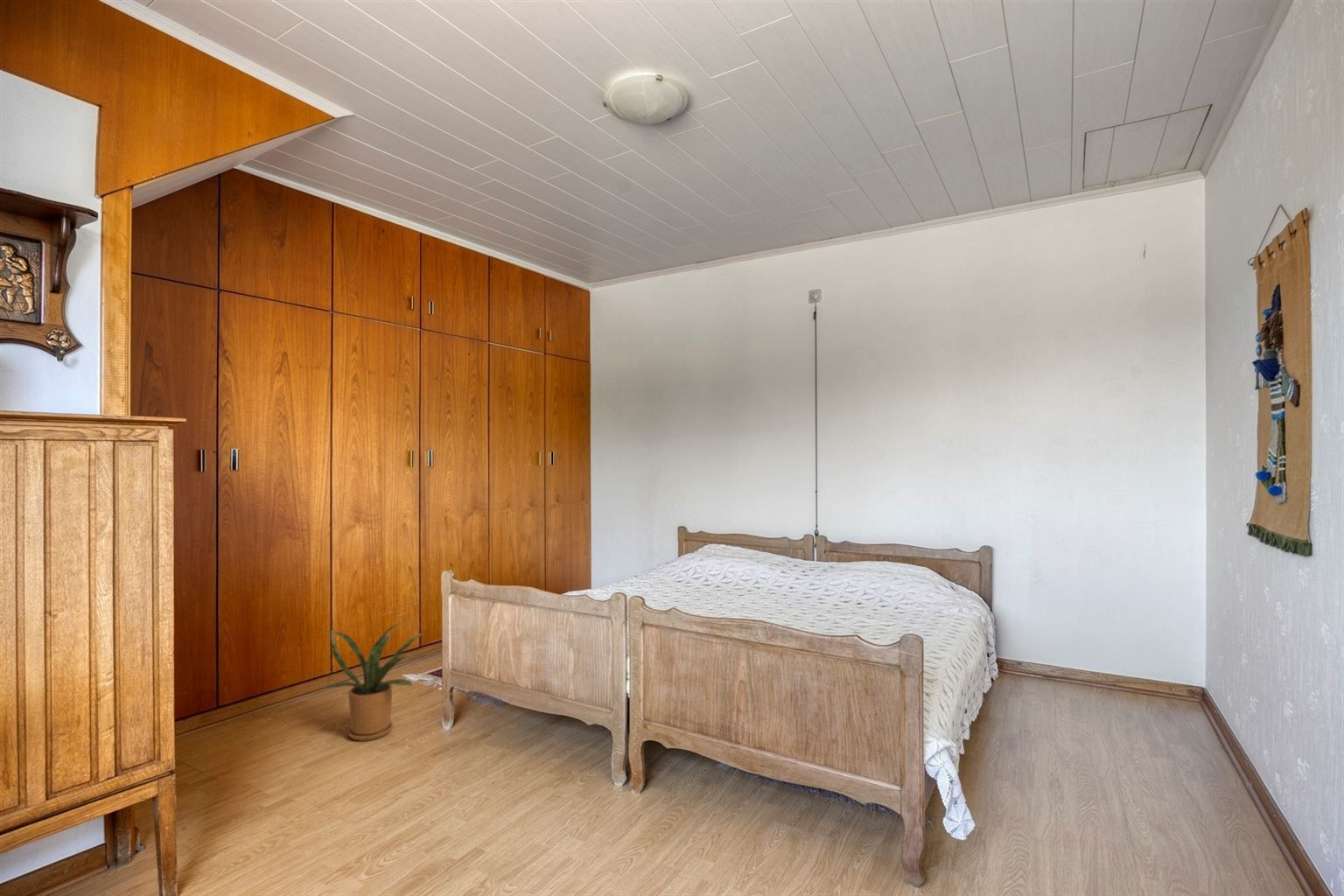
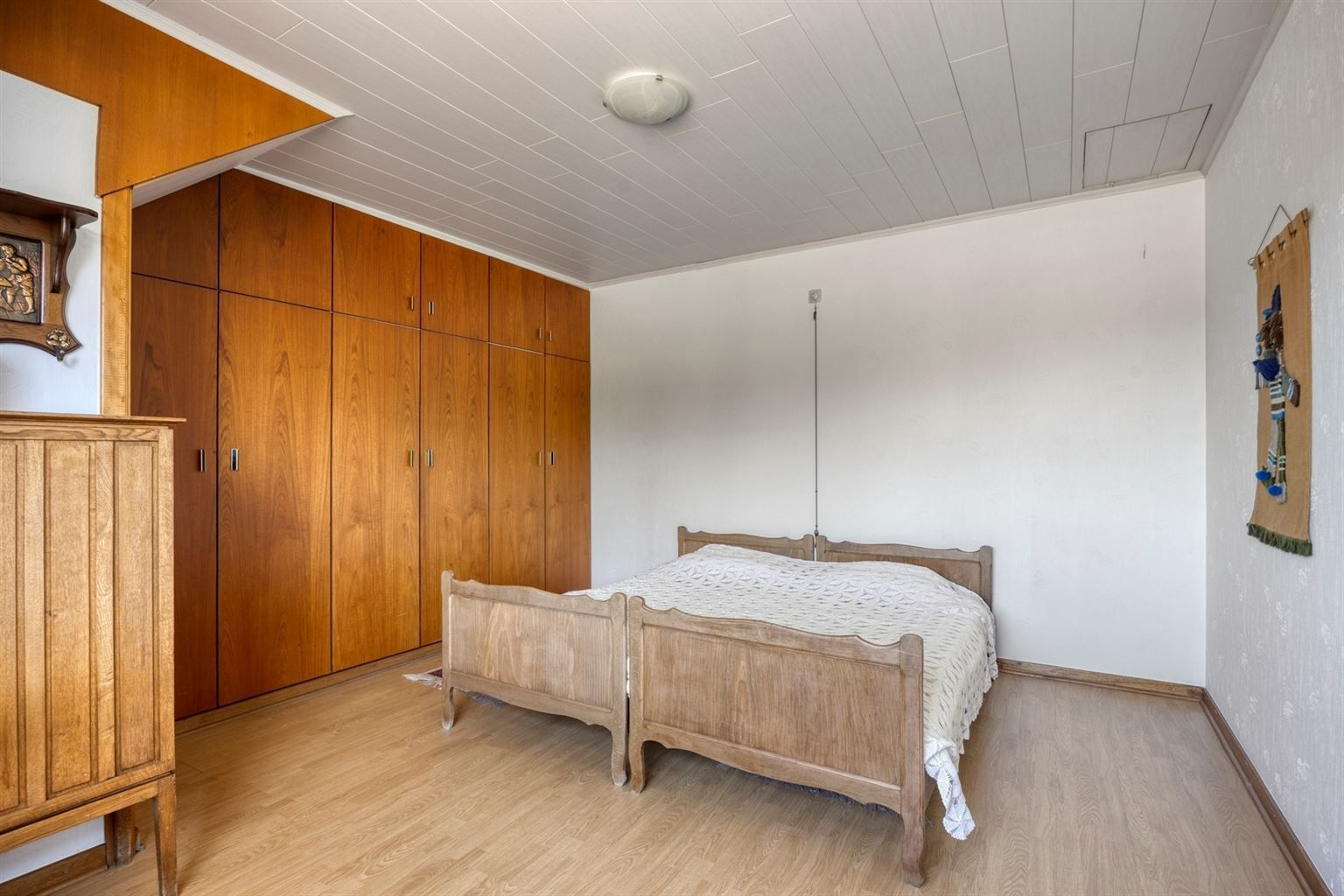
- house plant [321,620,427,742]
